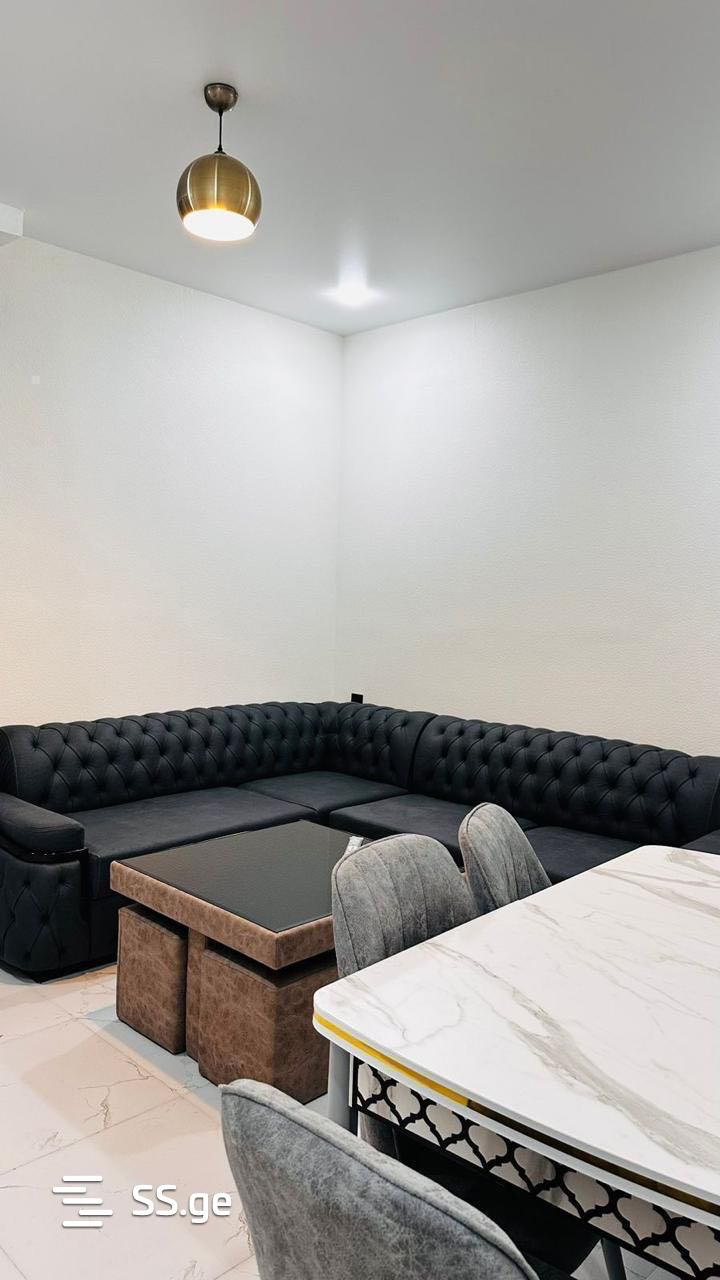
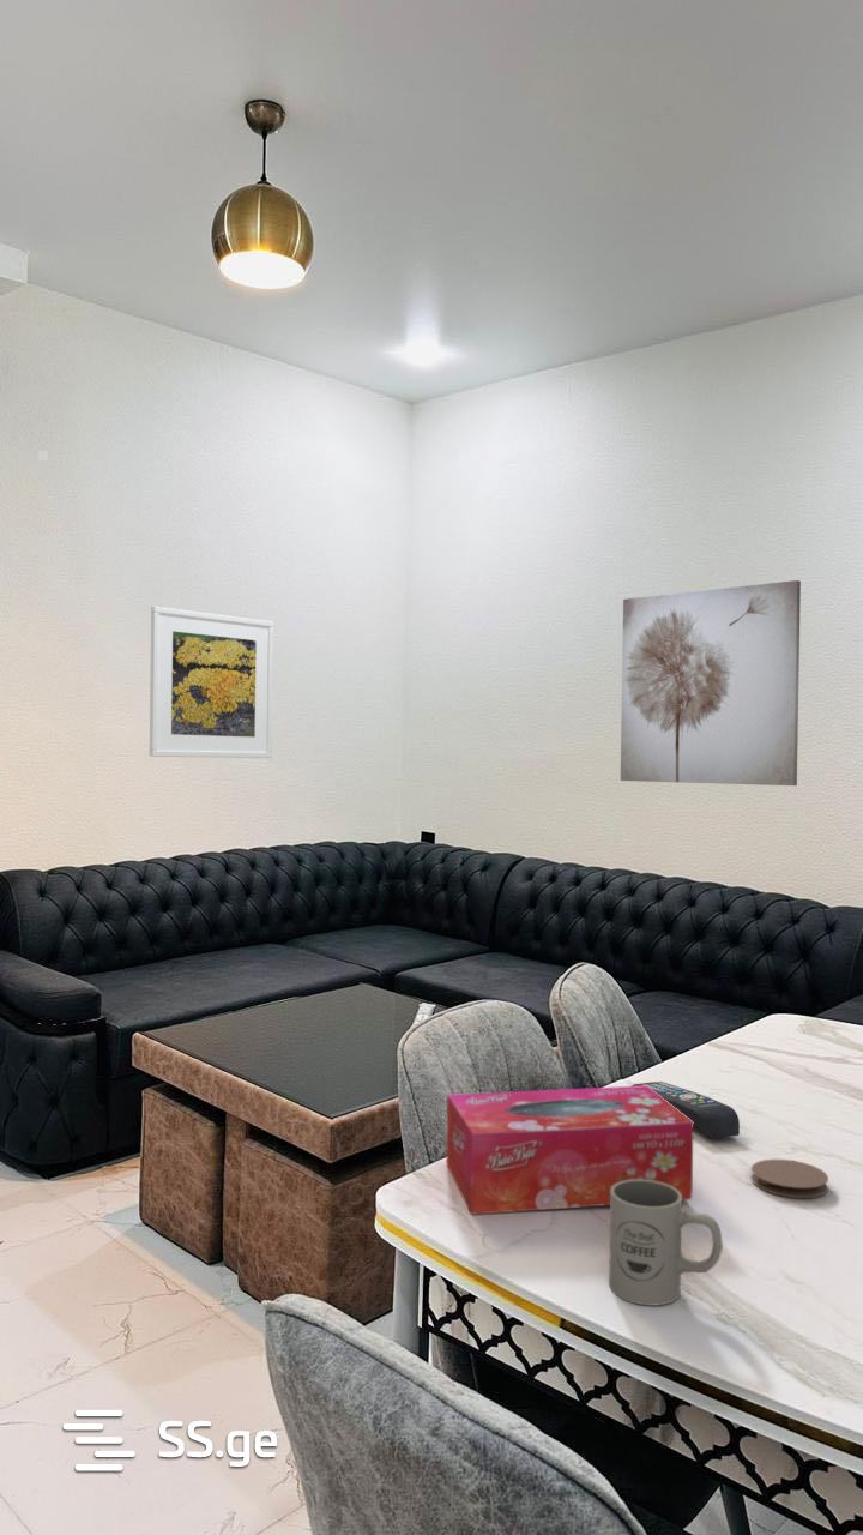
+ remote control [630,1080,741,1139]
+ wall art [620,579,802,787]
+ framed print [149,606,274,759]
+ tissue box [446,1085,694,1216]
+ mug [608,1180,724,1306]
+ coaster [750,1158,829,1199]
